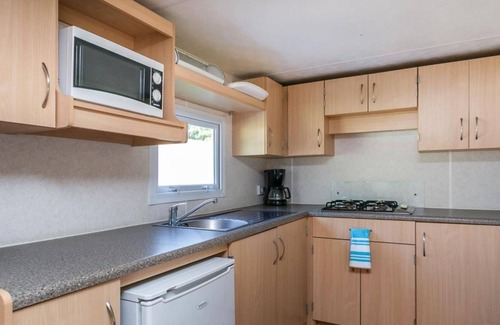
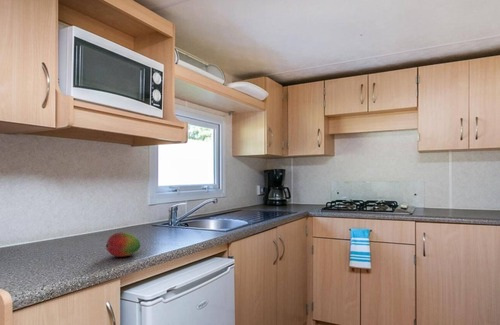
+ fruit [105,231,142,258]
